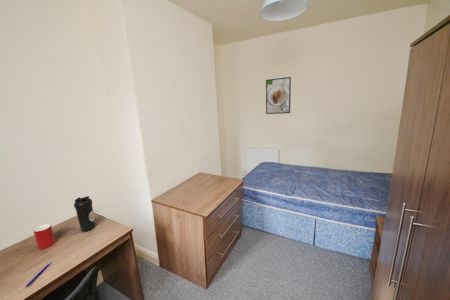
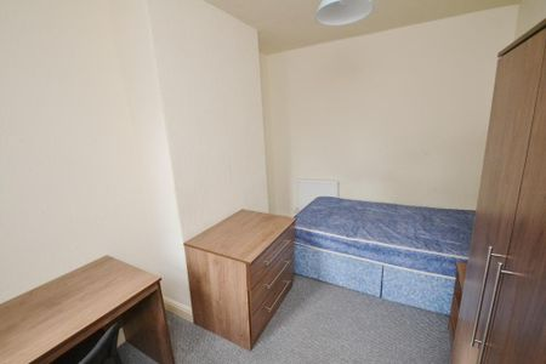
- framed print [265,76,292,115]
- cup [32,223,56,250]
- water bottle [73,195,96,233]
- pen [25,262,52,288]
